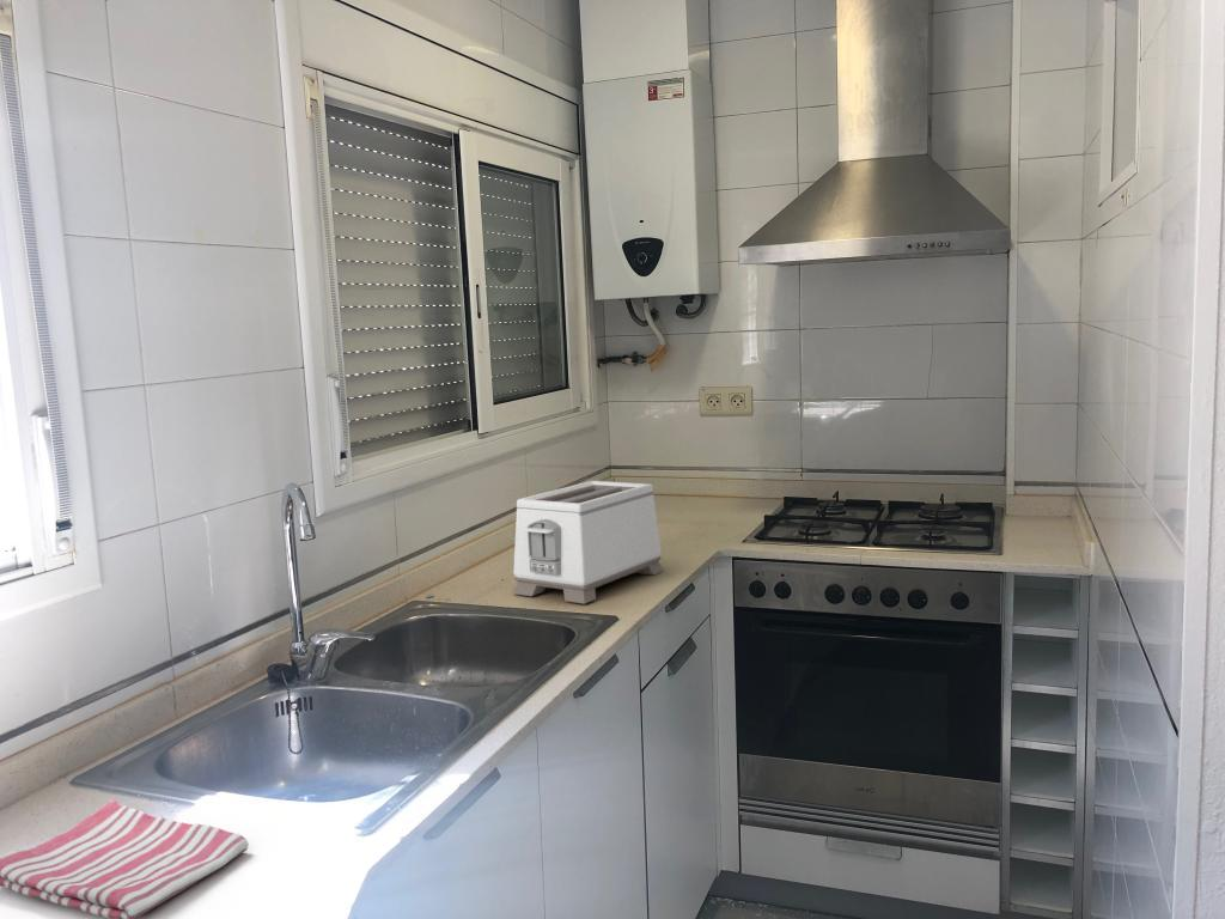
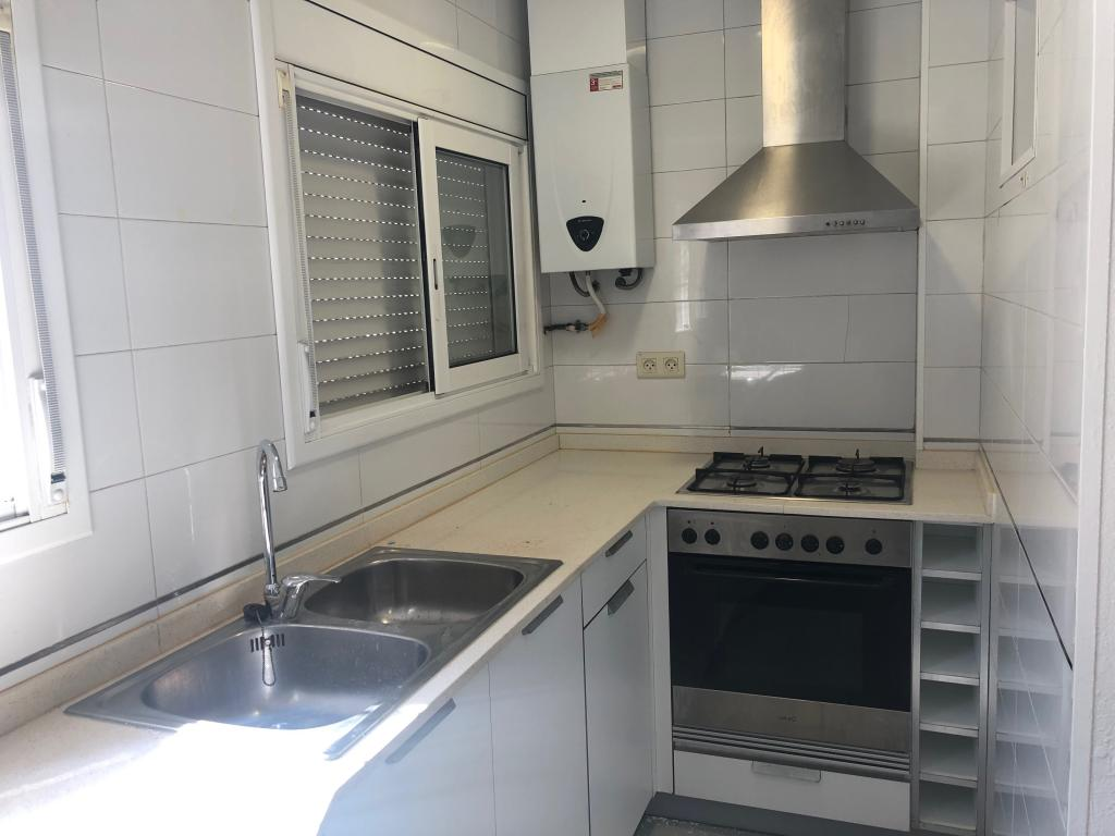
- toaster [512,480,664,605]
- dish towel [0,798,249,919]
